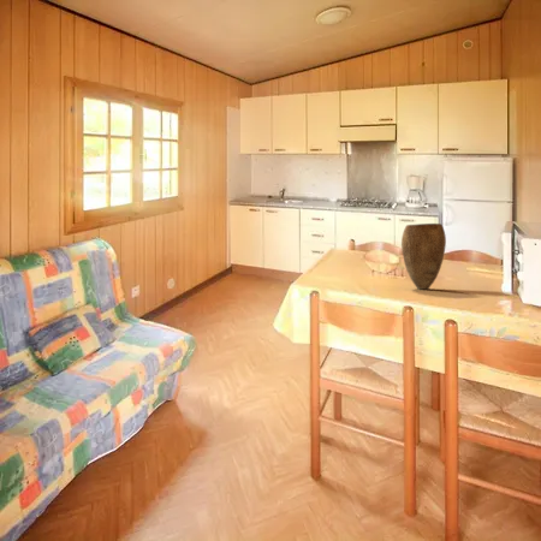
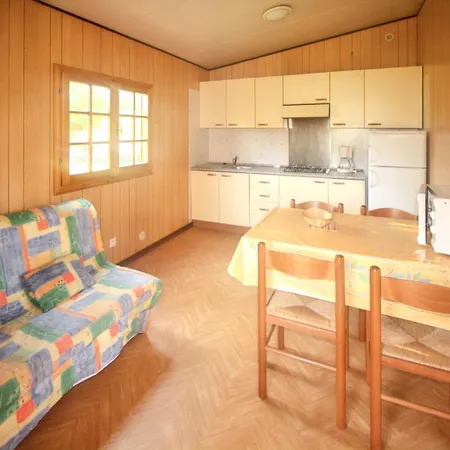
- vase [400,222,447,290]
